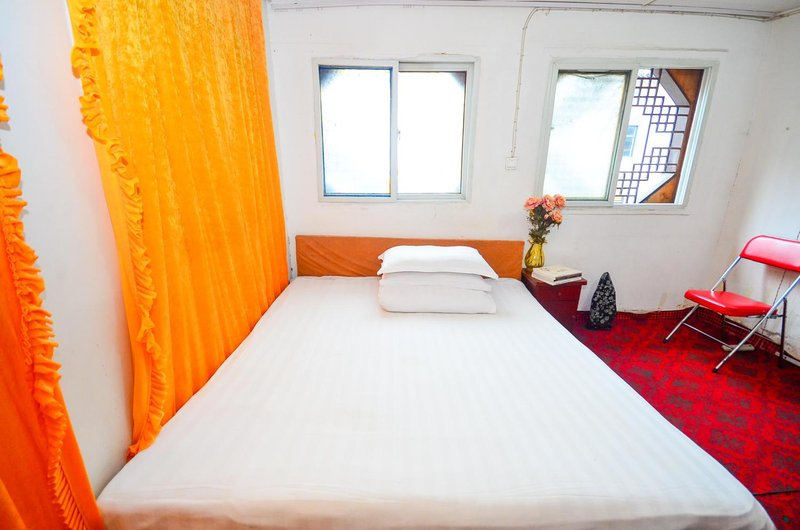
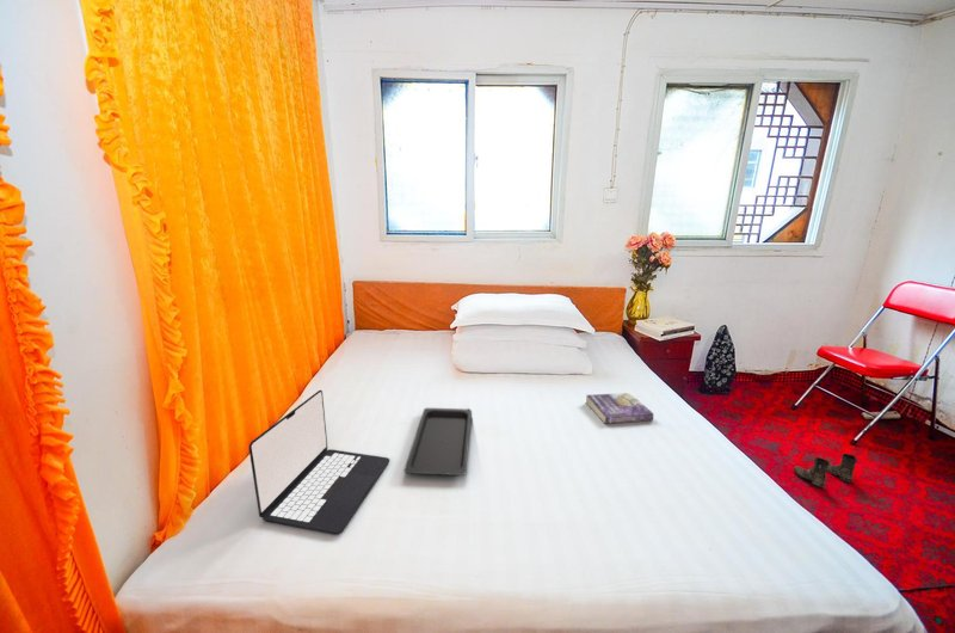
+ serving tray [403,407,473,477]
+ boots [793,453,858,488]
+ laptop [248,389,390,535]
+ book [585,392,654,425]
